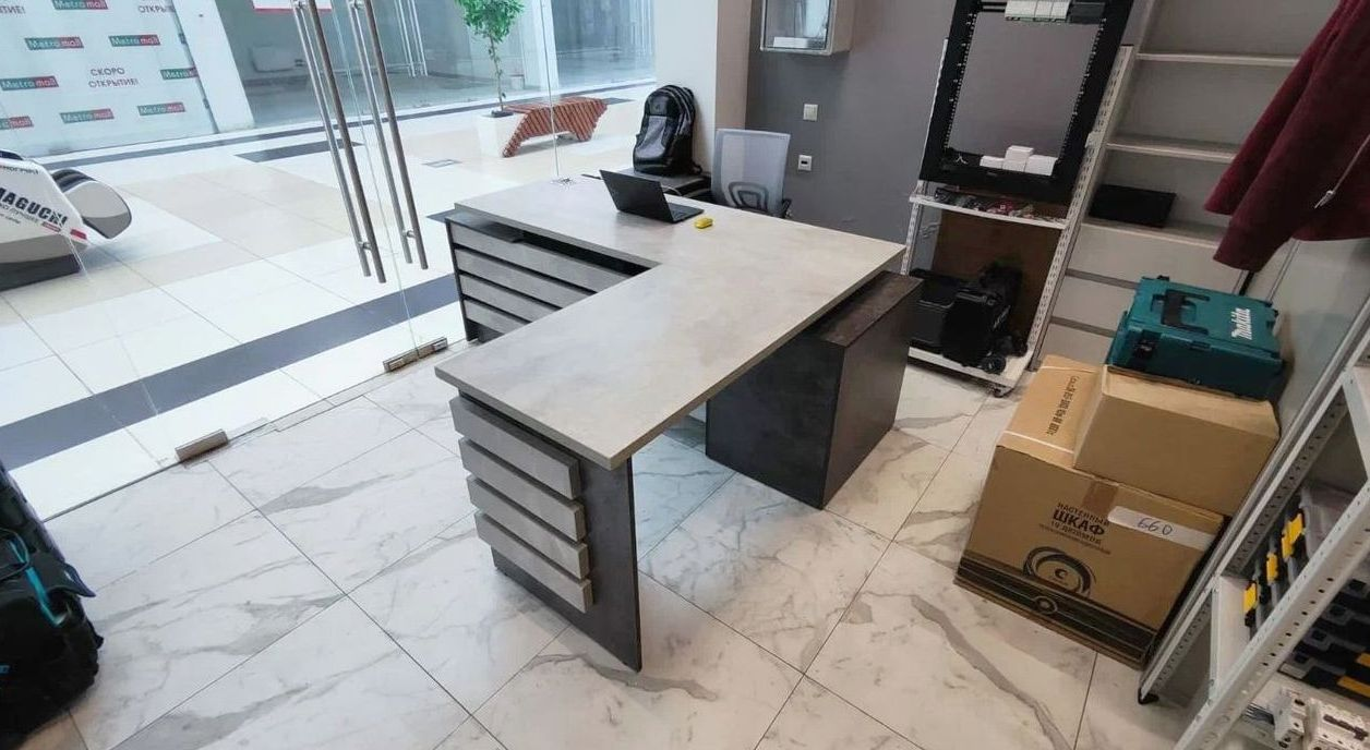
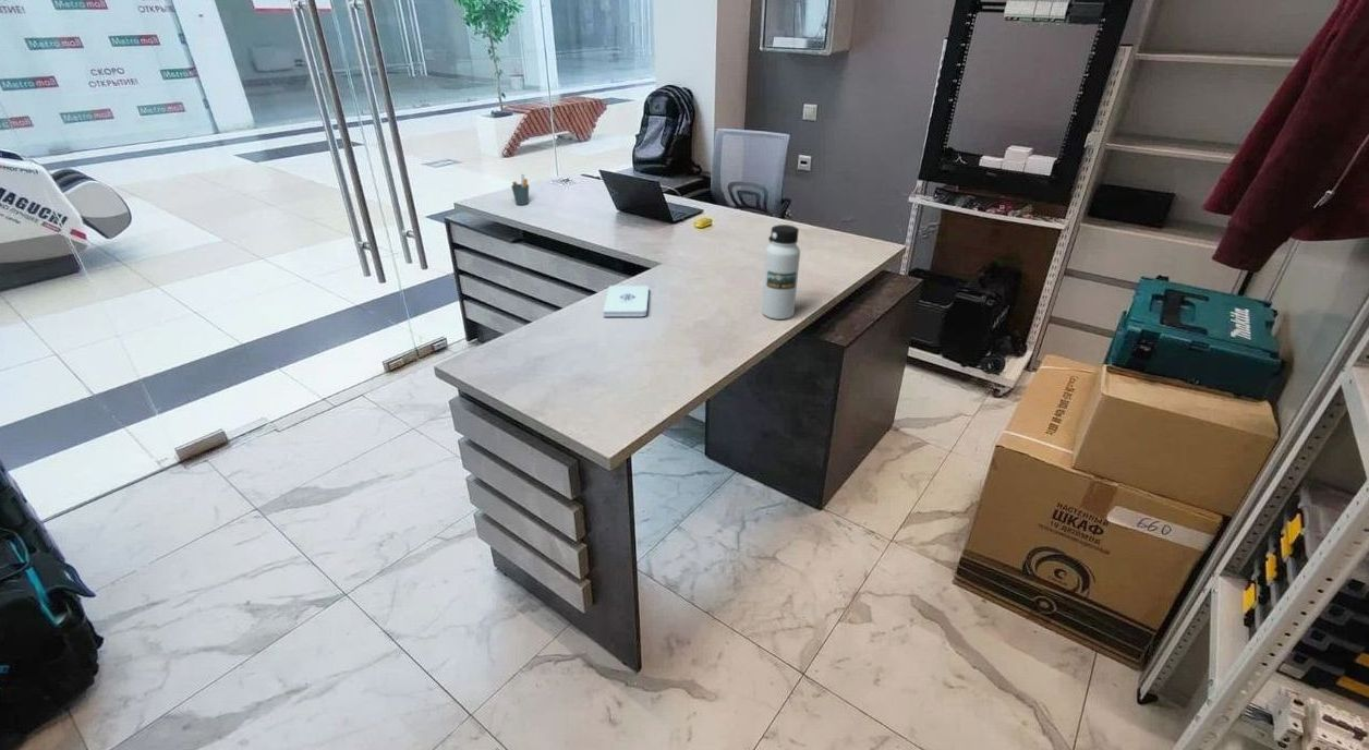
+ pen holder [510,173,530,206]
+ water bottle [761,223,801,320]
+ notepad [602,285,650,317]
